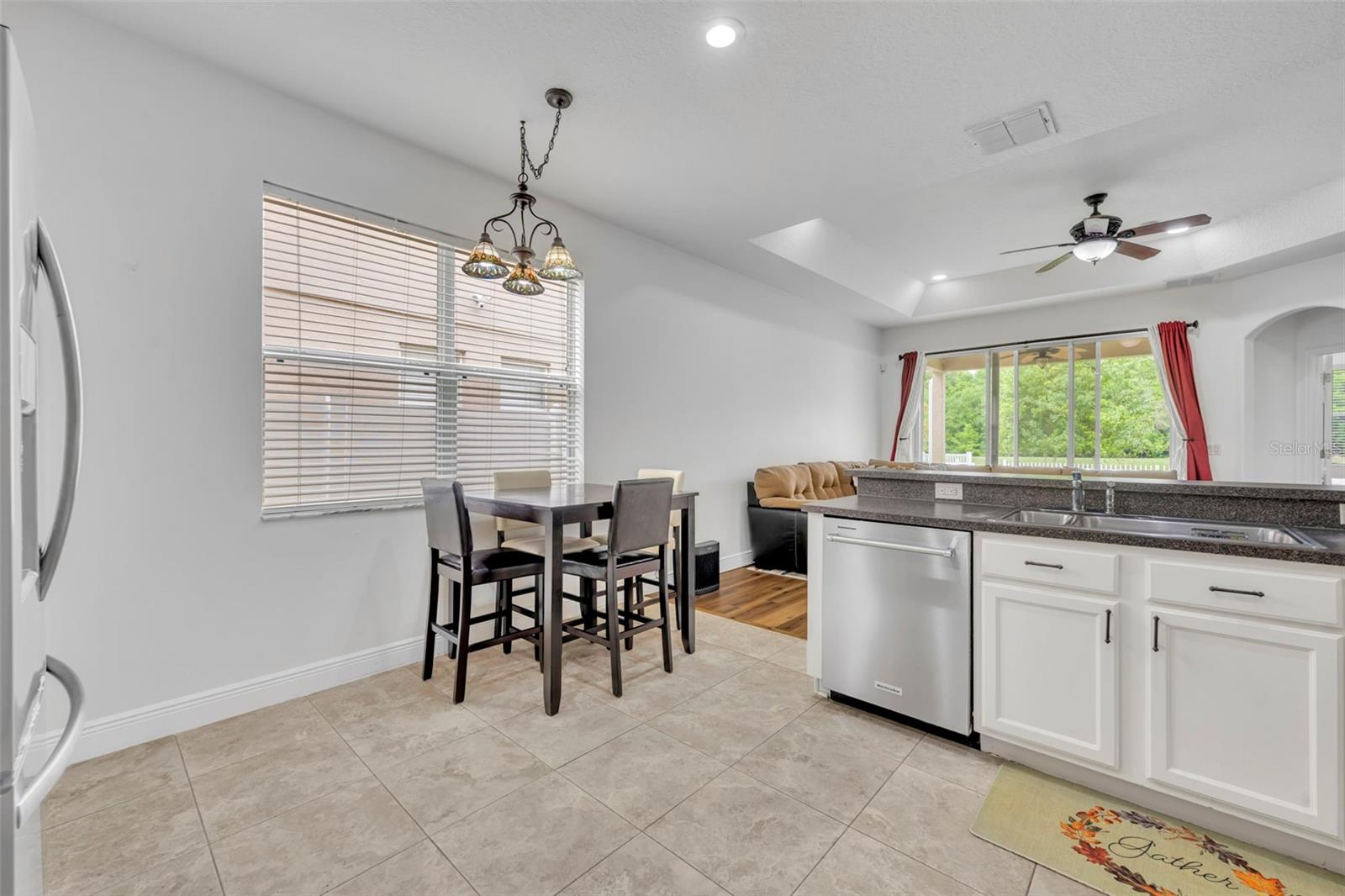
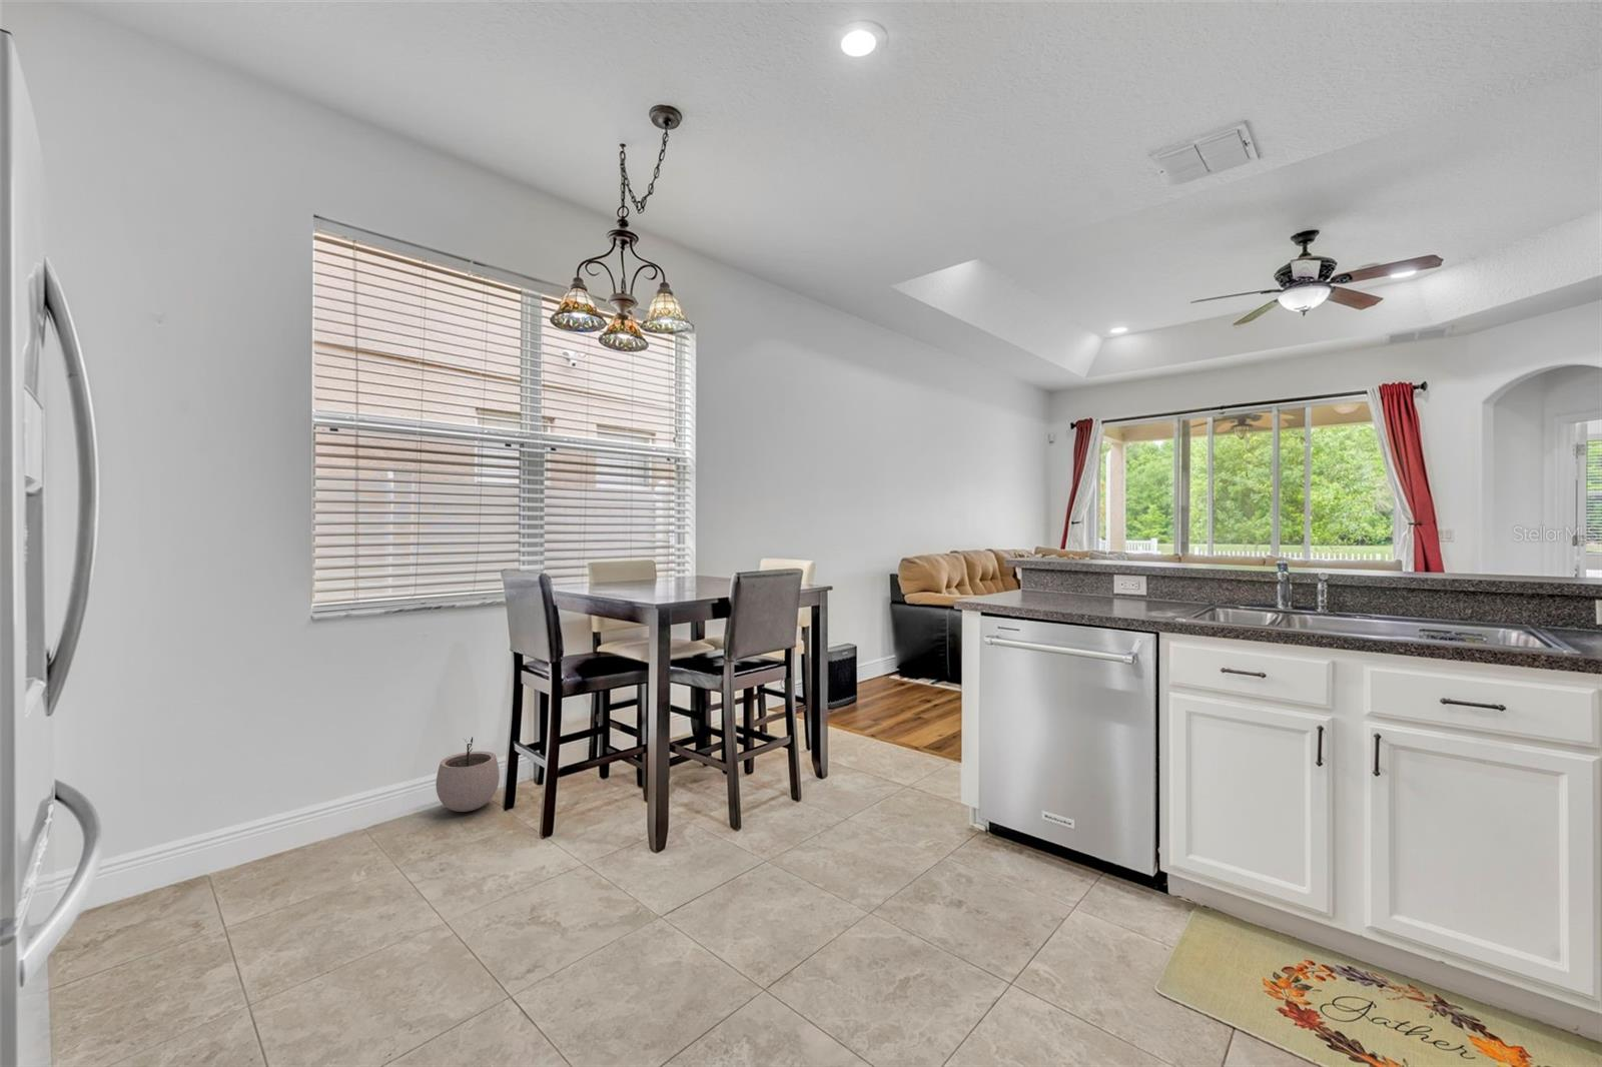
+ plant pot [435,736,500,813]
